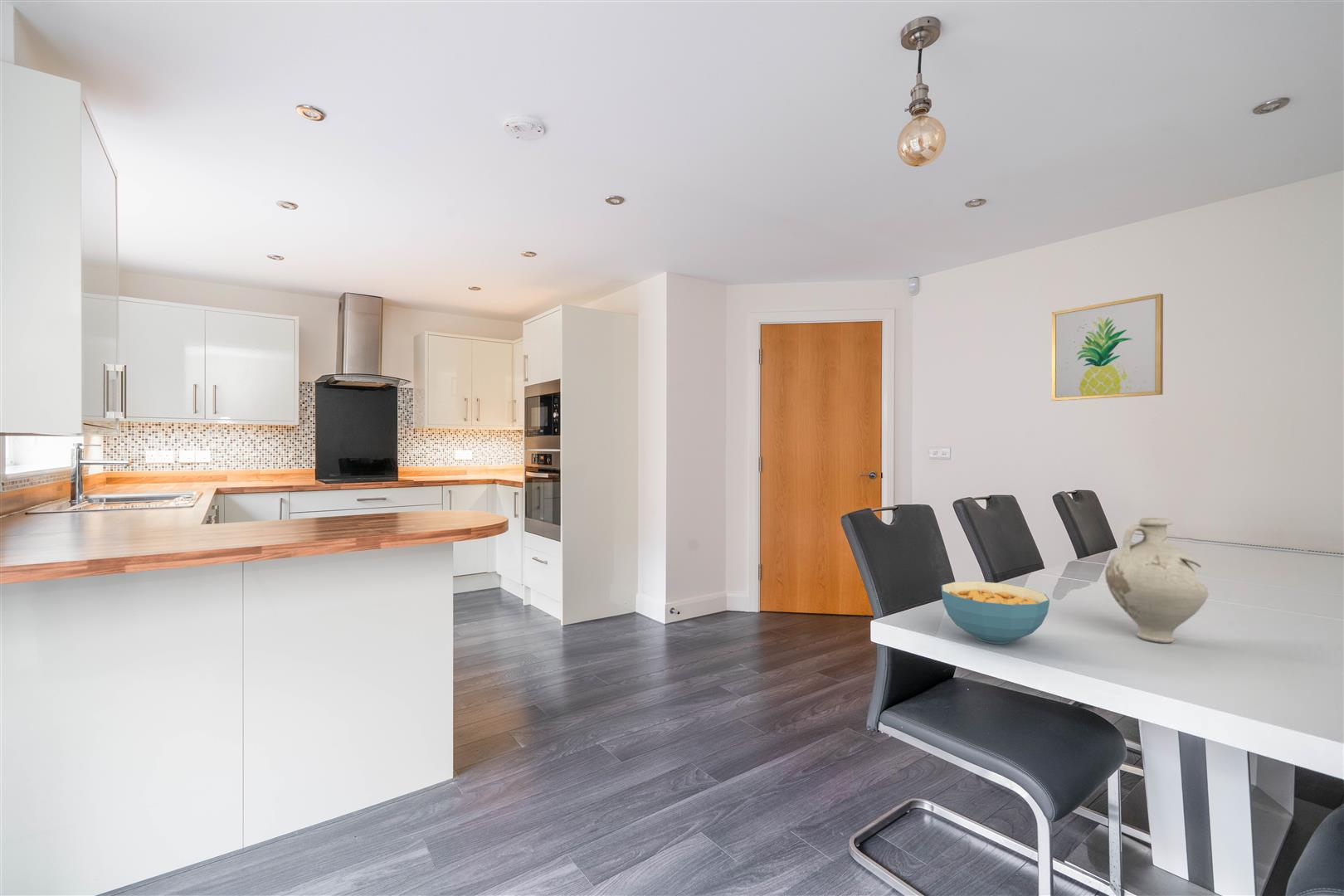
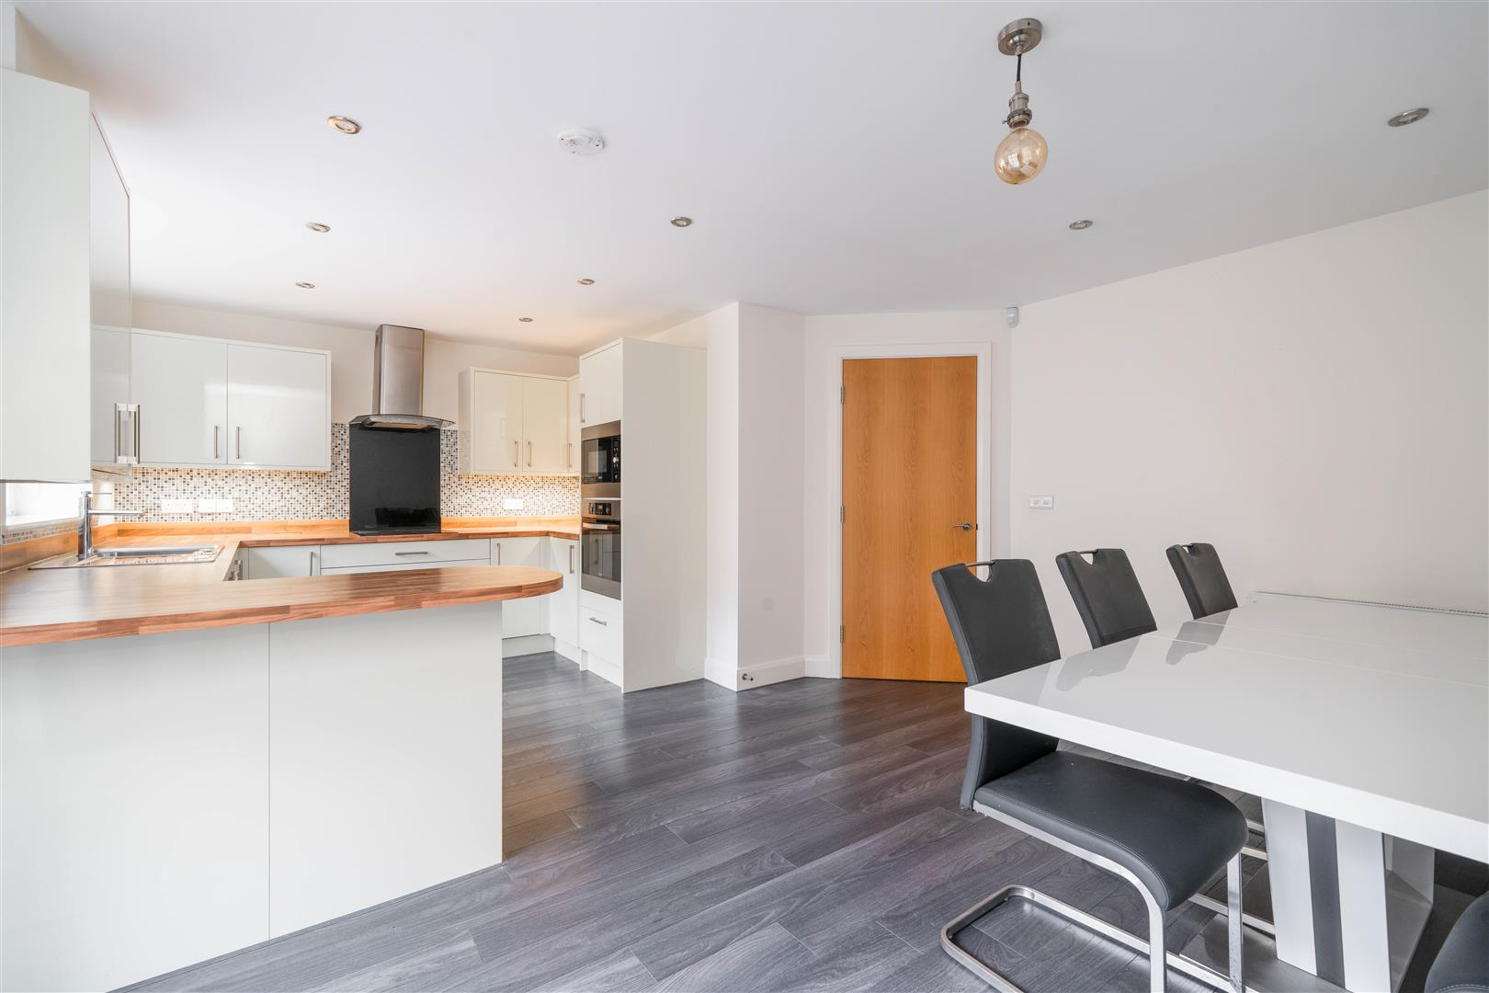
- cereal bowl [941,581,1050,645]
- wall art [1051,293,1164,402]
- decorative vase [1104,517,1210,644]
